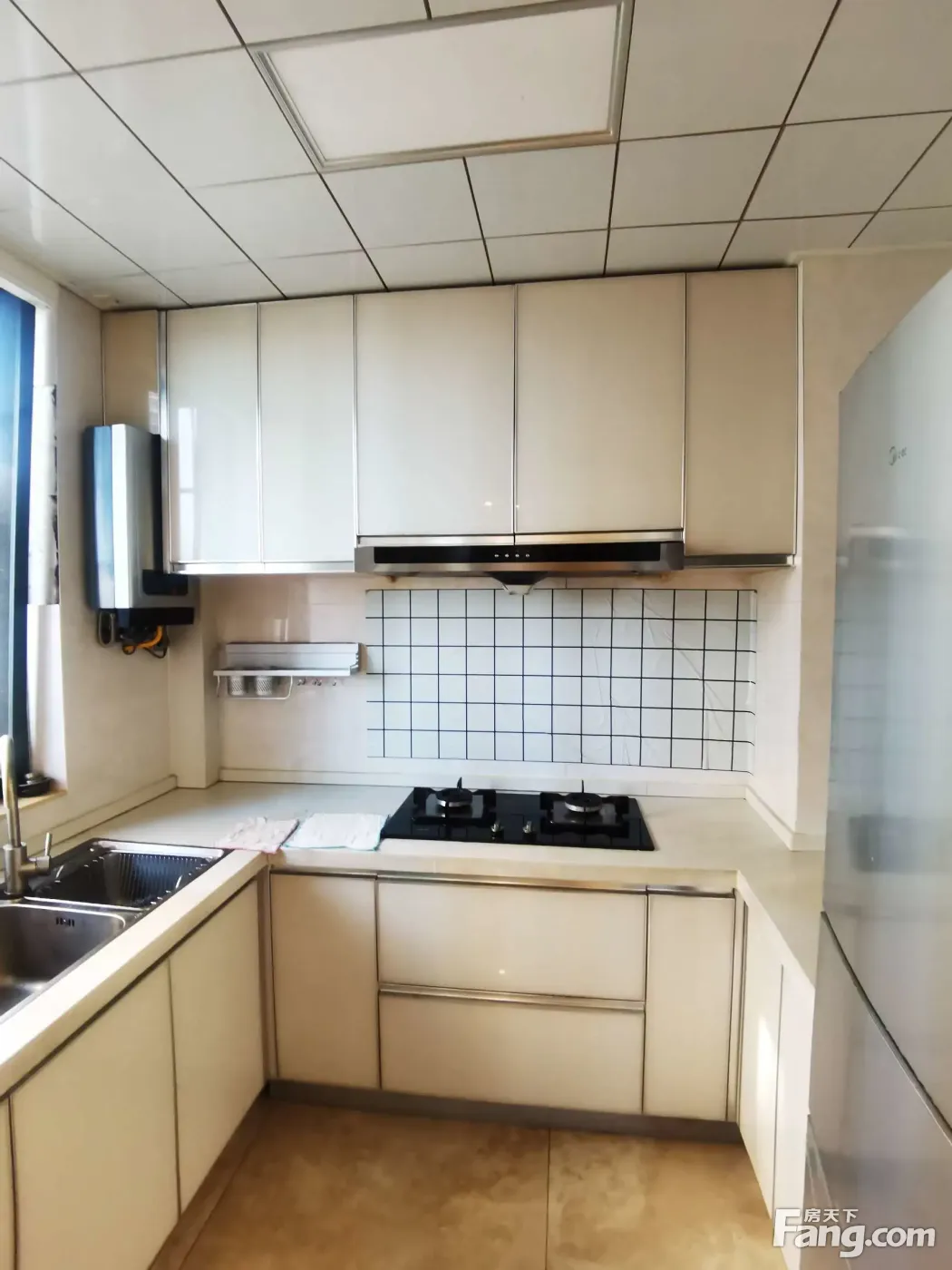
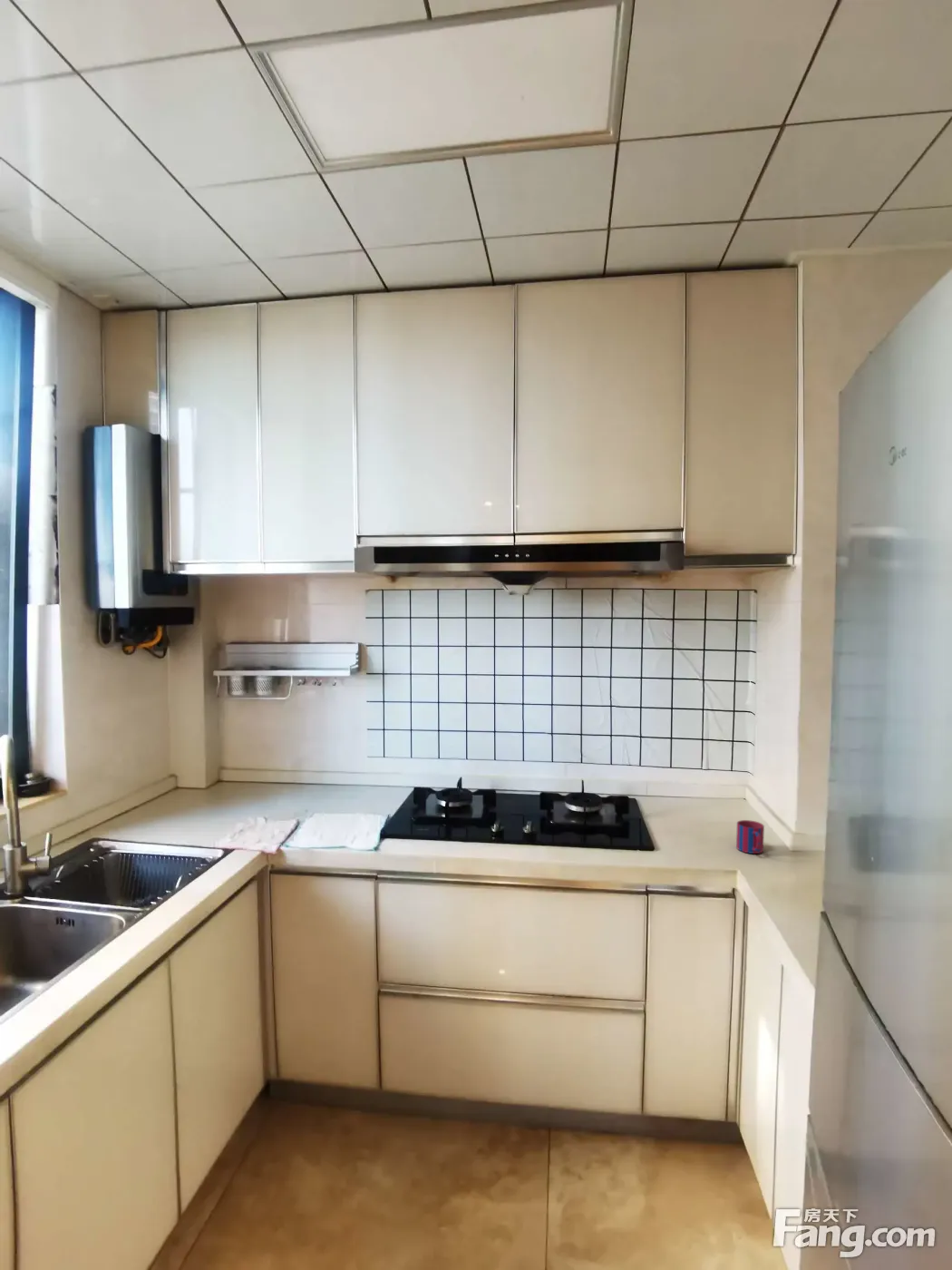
+ mug [735,819,765,855]
